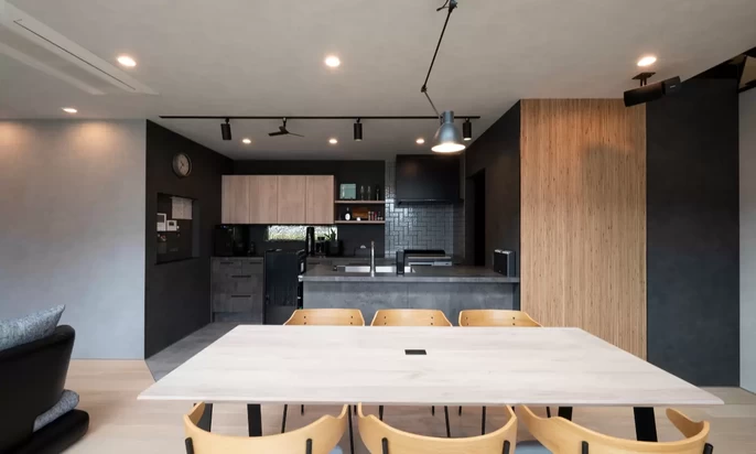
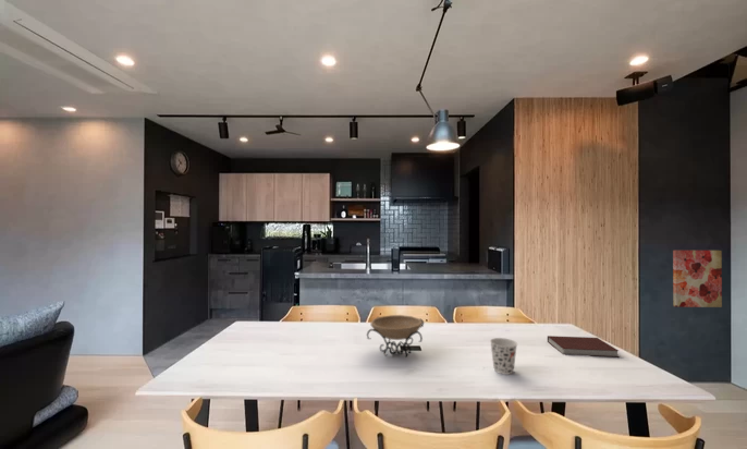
+ notebook [547,335,620,359]
+ wall art [672,250,723,308]
+ decorative bowl [366,314,425,359]
+ cup [489,337,518,376]
